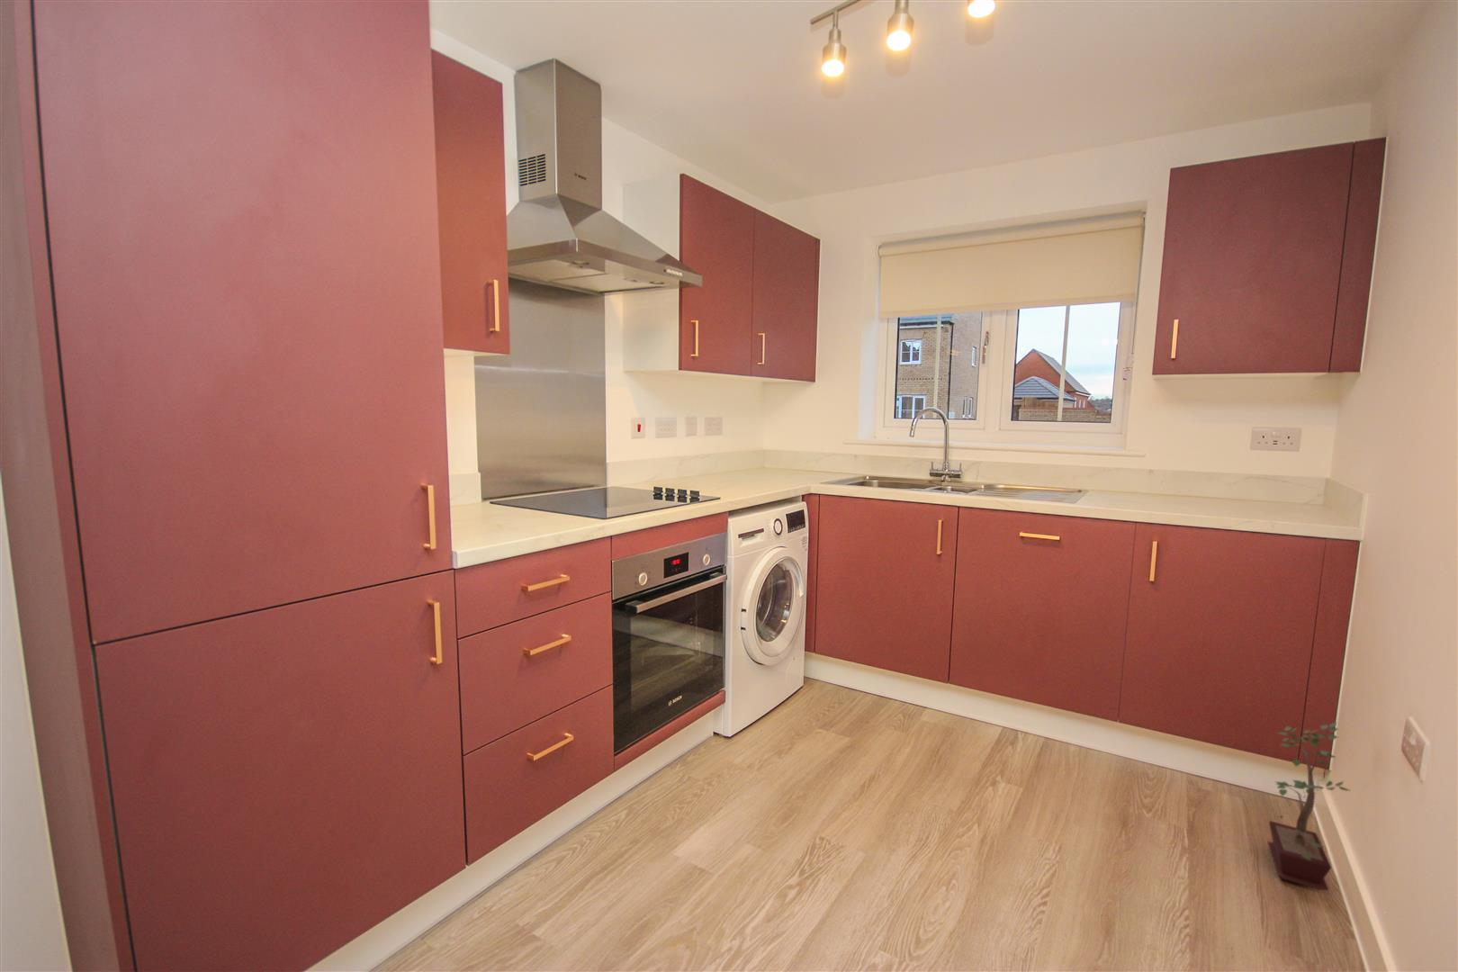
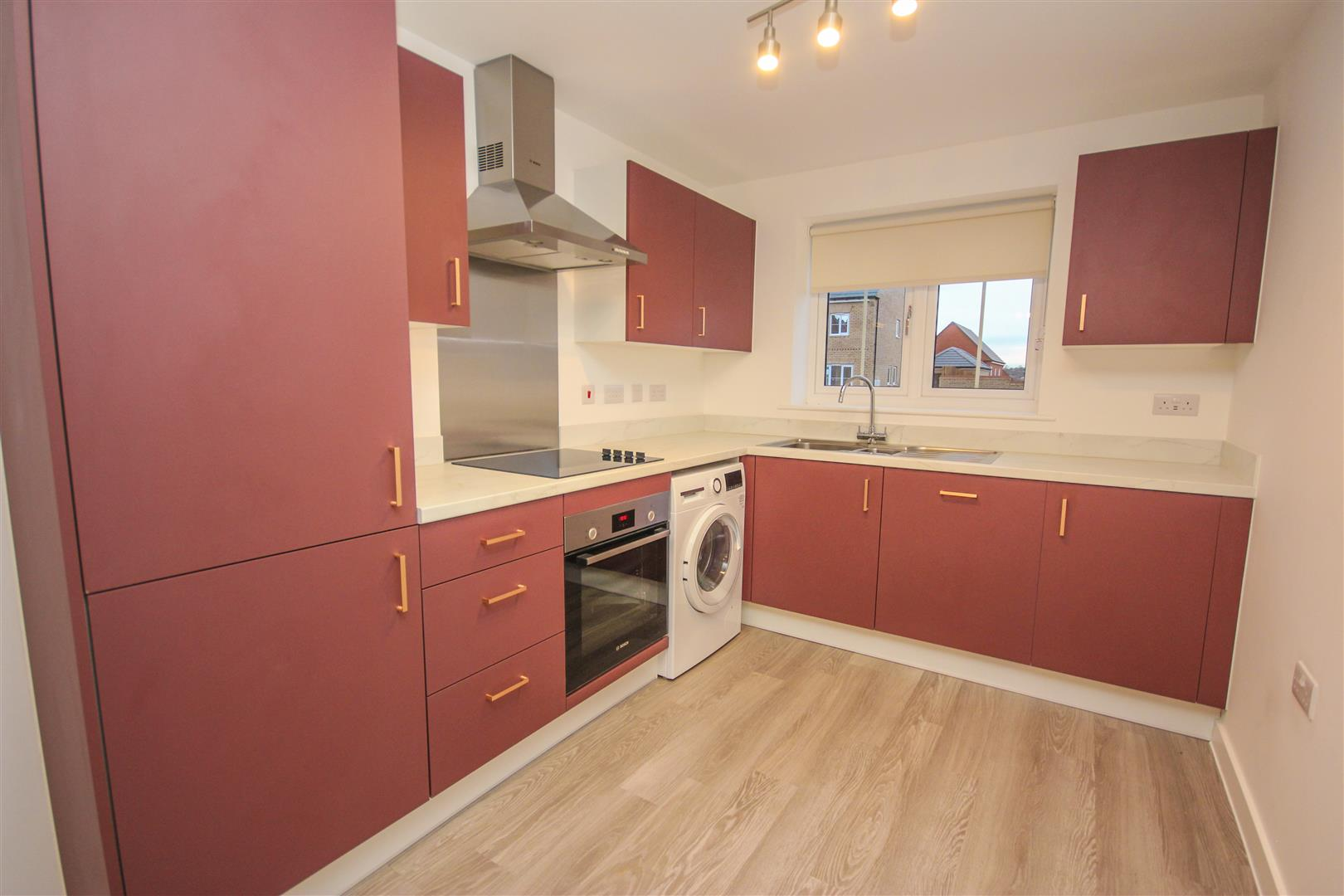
- potted plant [1266,721,1350,891]
